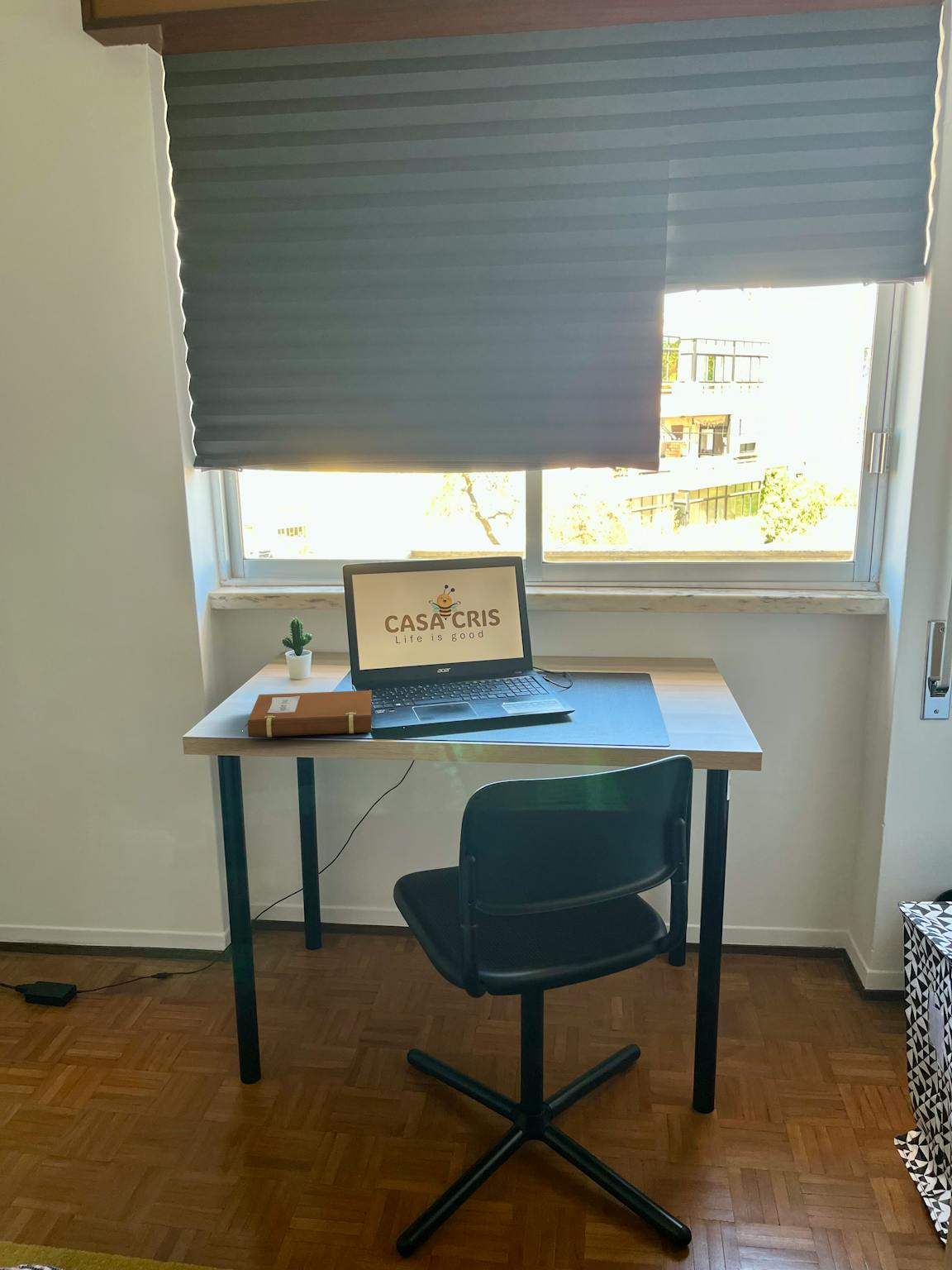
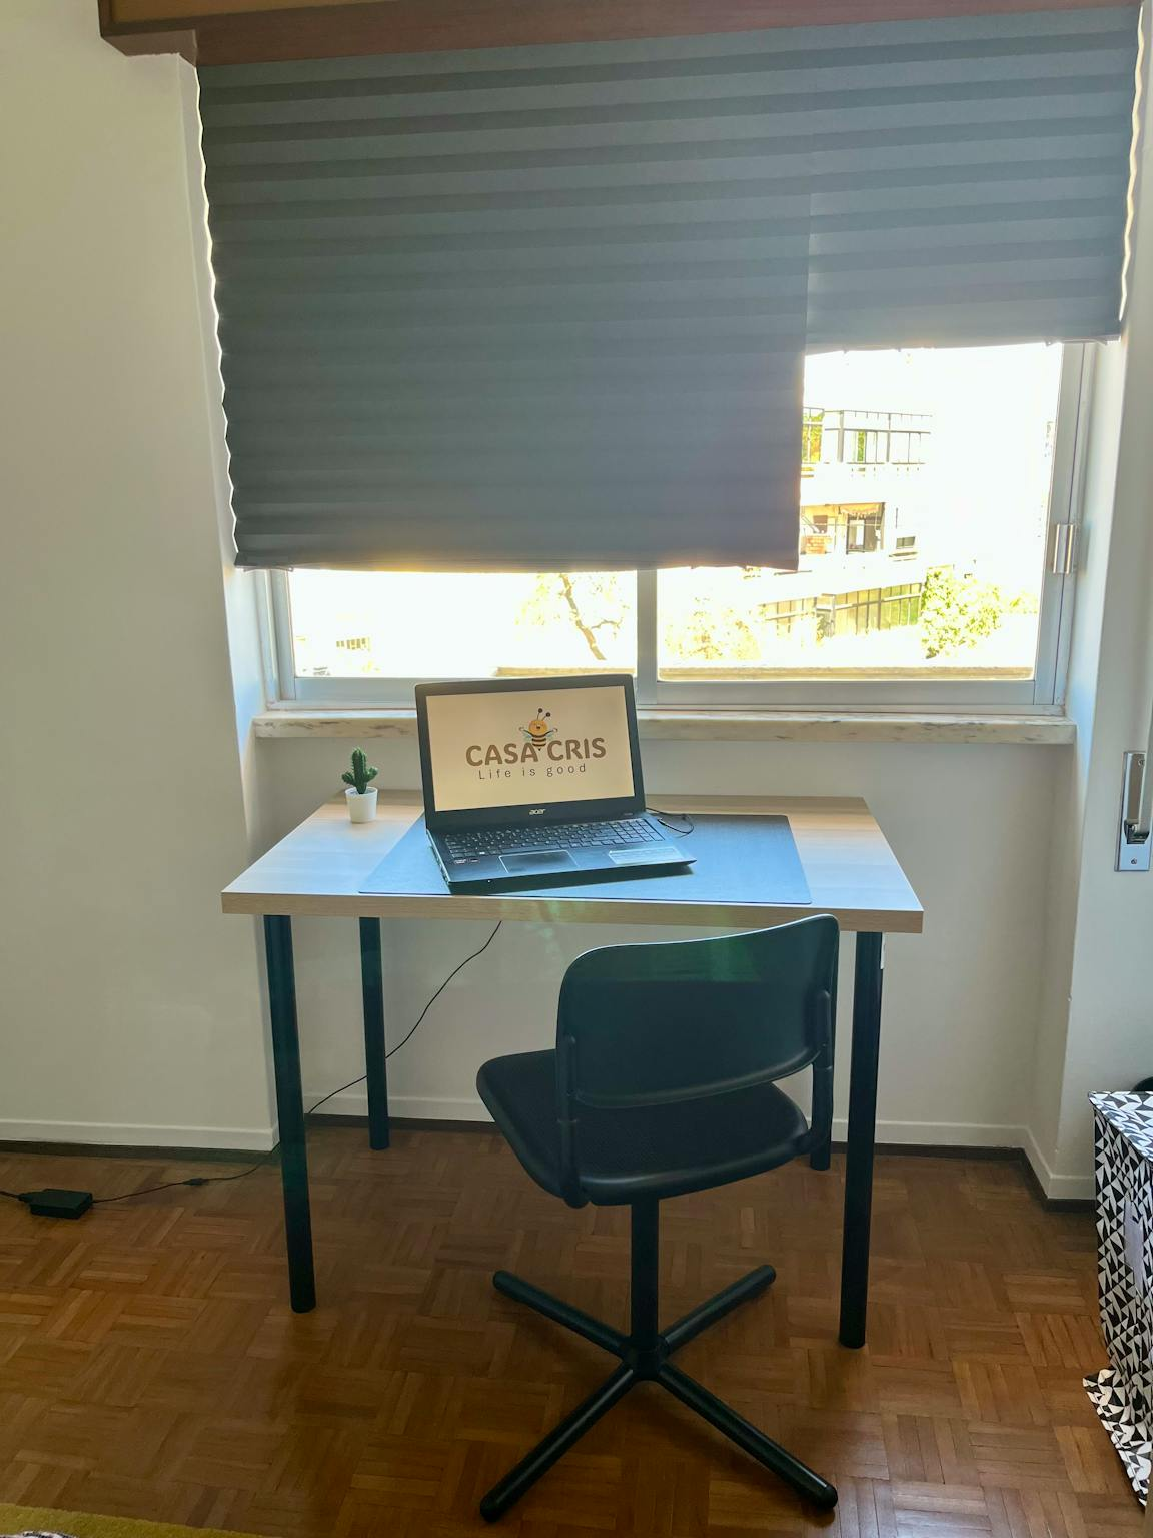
- notebook [243,690,373,738]
